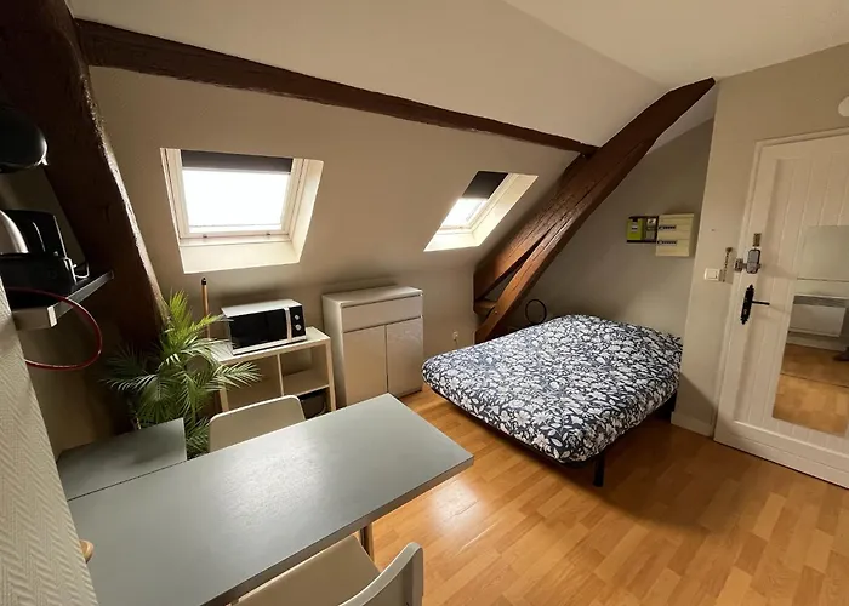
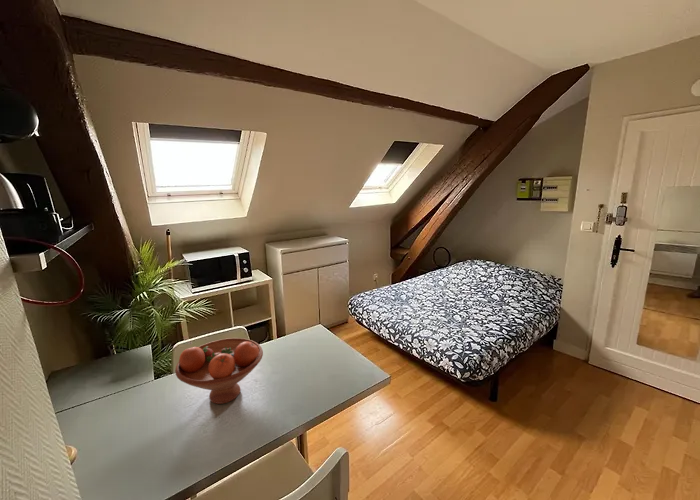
+ fruit bowl [174,337,264,405]
